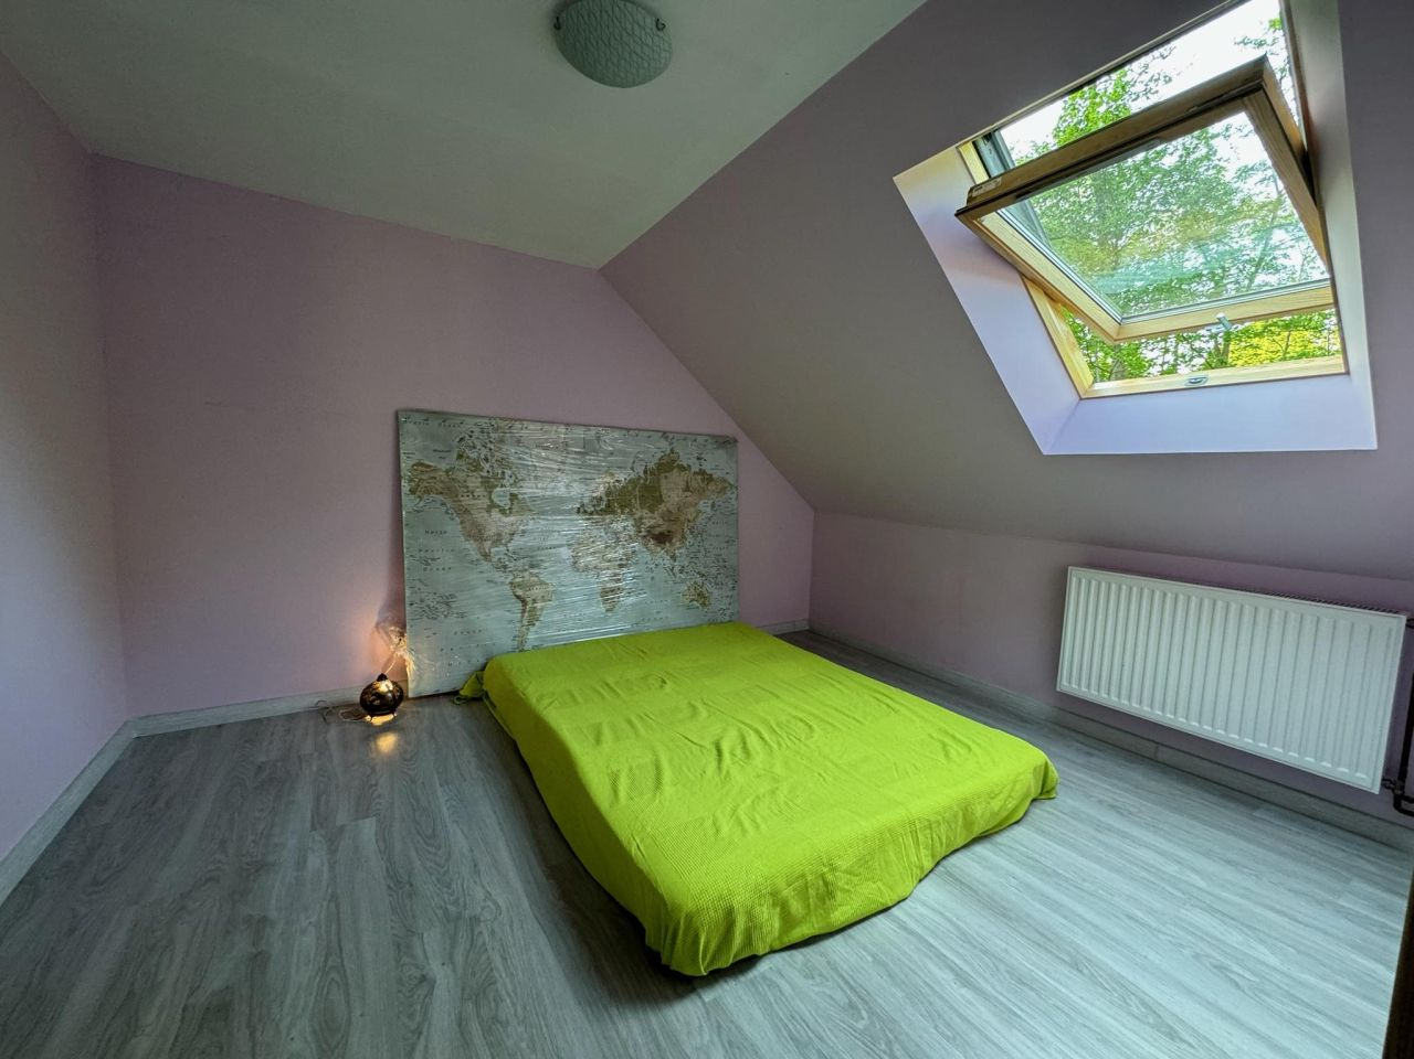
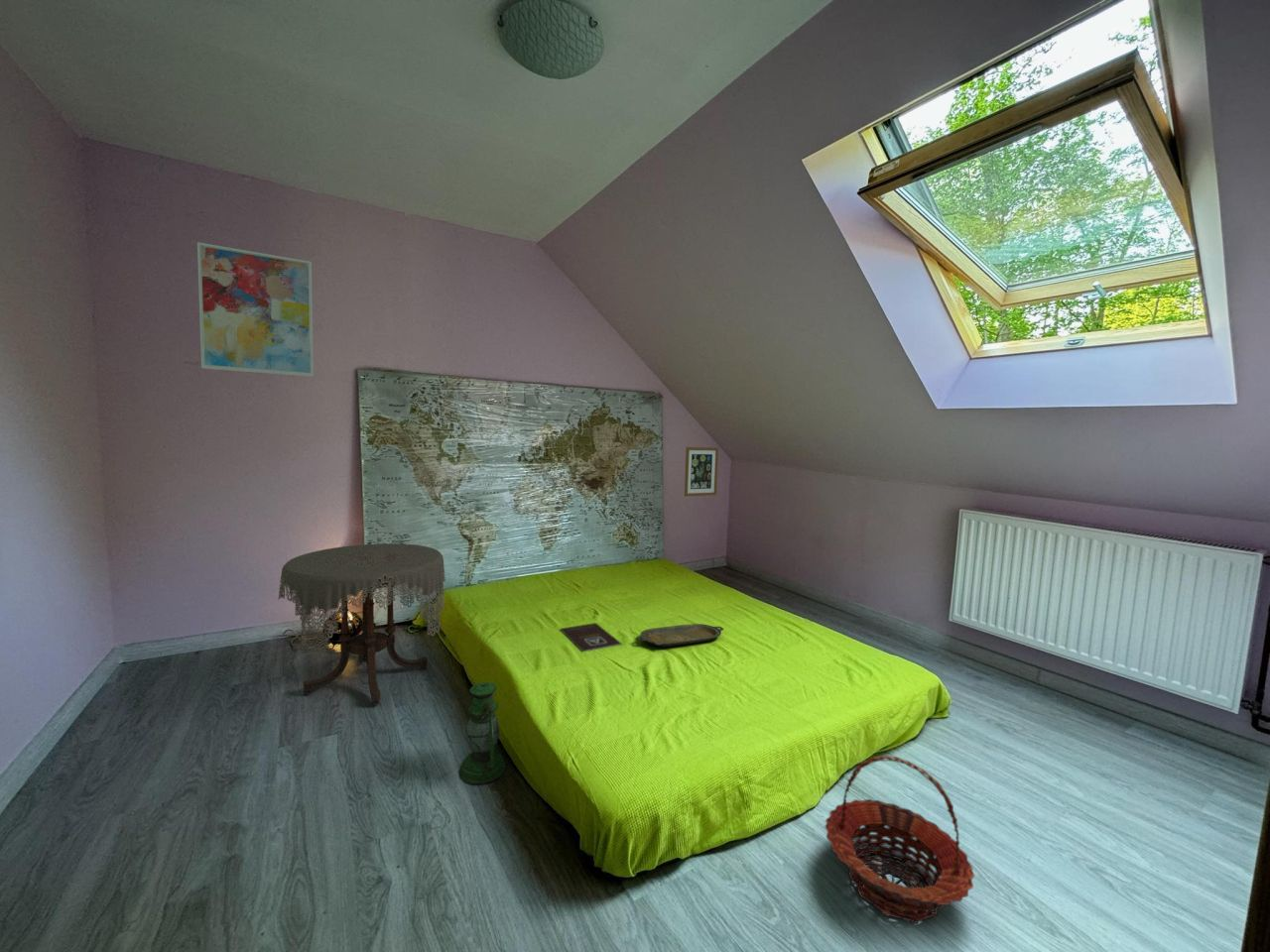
+ book [560,622,622,653]
+ lantern [445,681,507,785]
+ serving tray [636,623,724,648]
+ wall art [196,241,315,378]
+ basket [824,755,975,924]
+ side table [278,542,446,706]
+ wall art [684,446,719,497]
